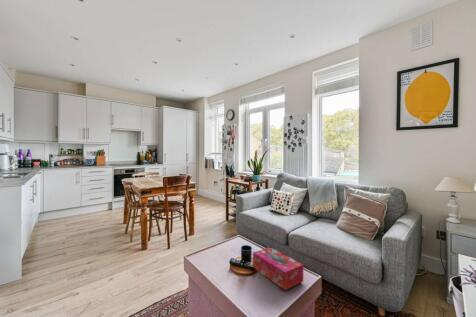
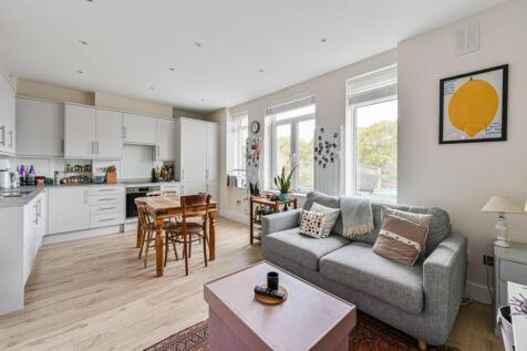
- tissue box [252,246,304,291]
